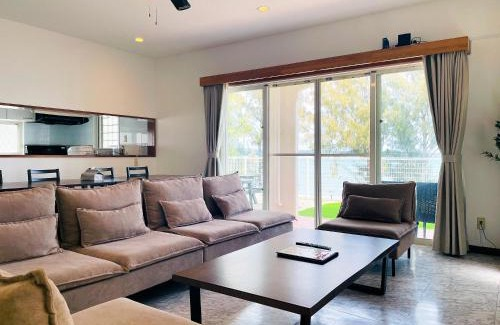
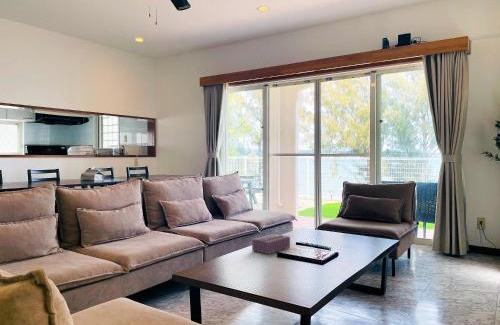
+ tissue box [251,233,291,255]
